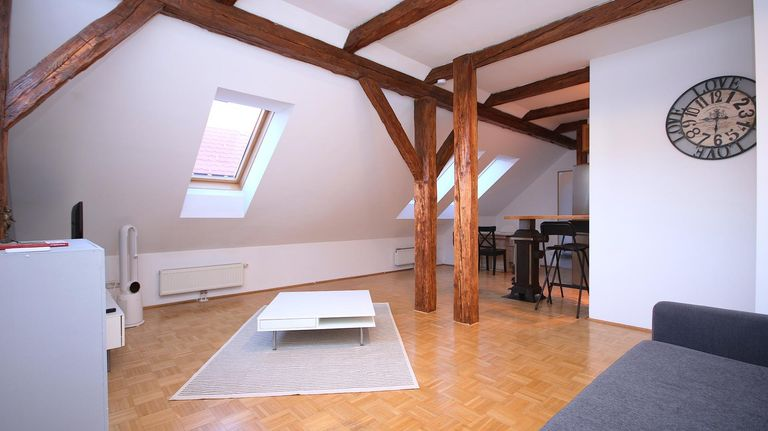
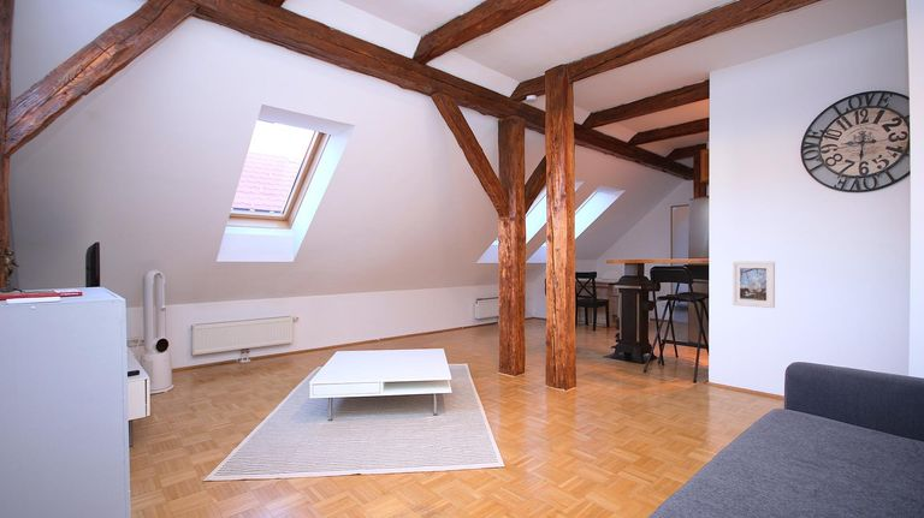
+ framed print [732,261,776,309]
